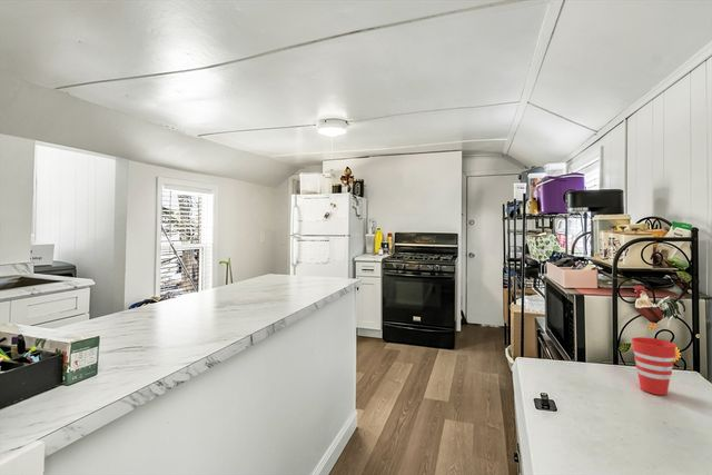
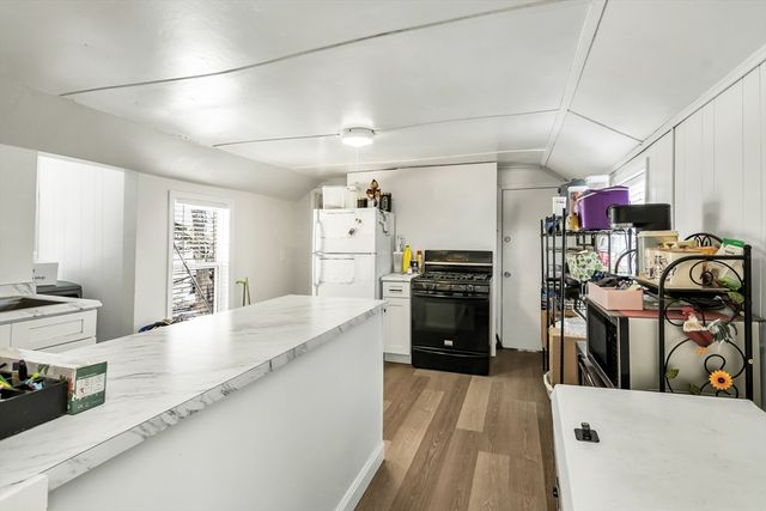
- cup [631,336,678,396]
